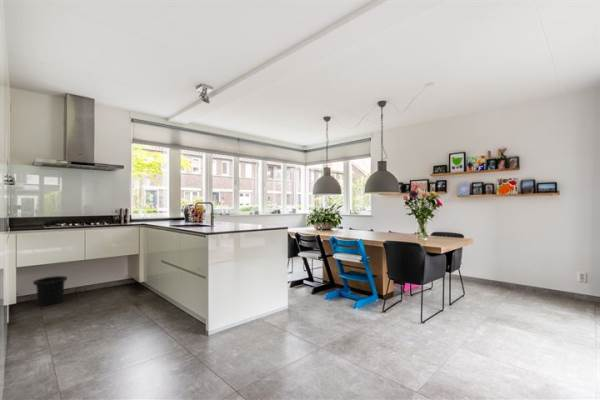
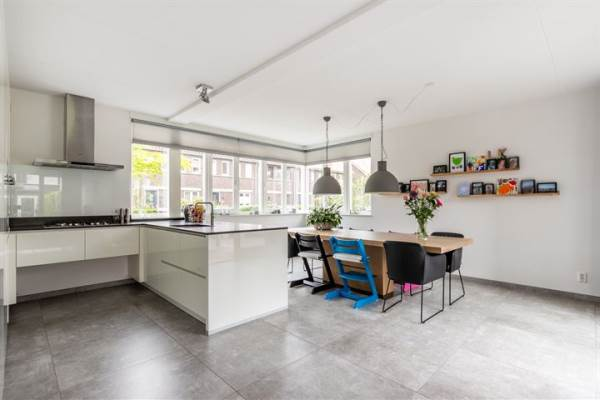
- trash can [32,275,68,307]
